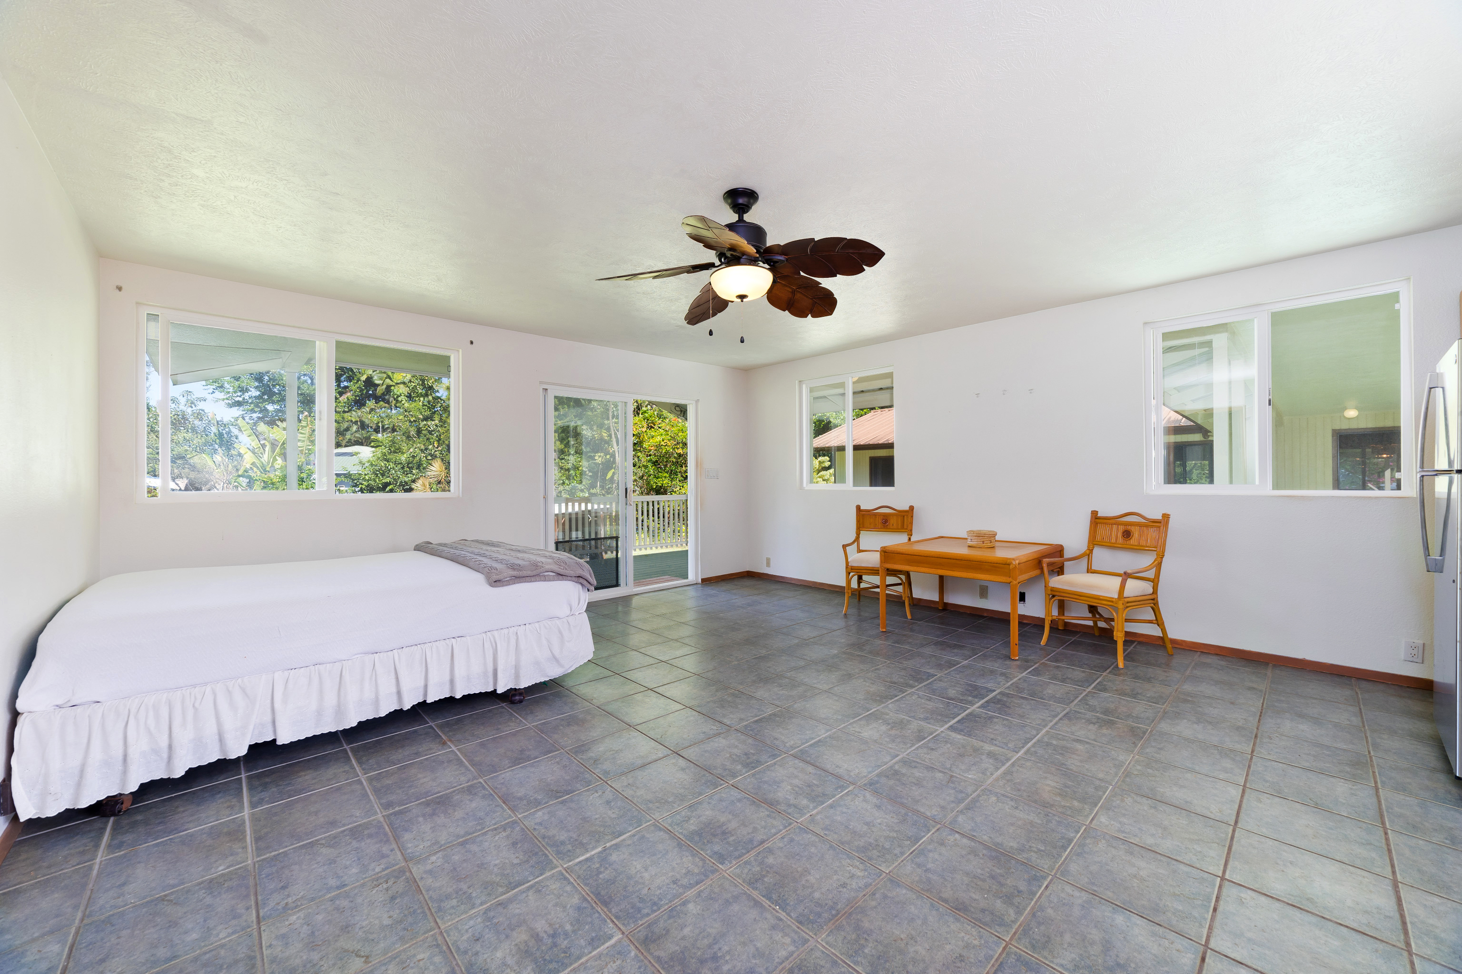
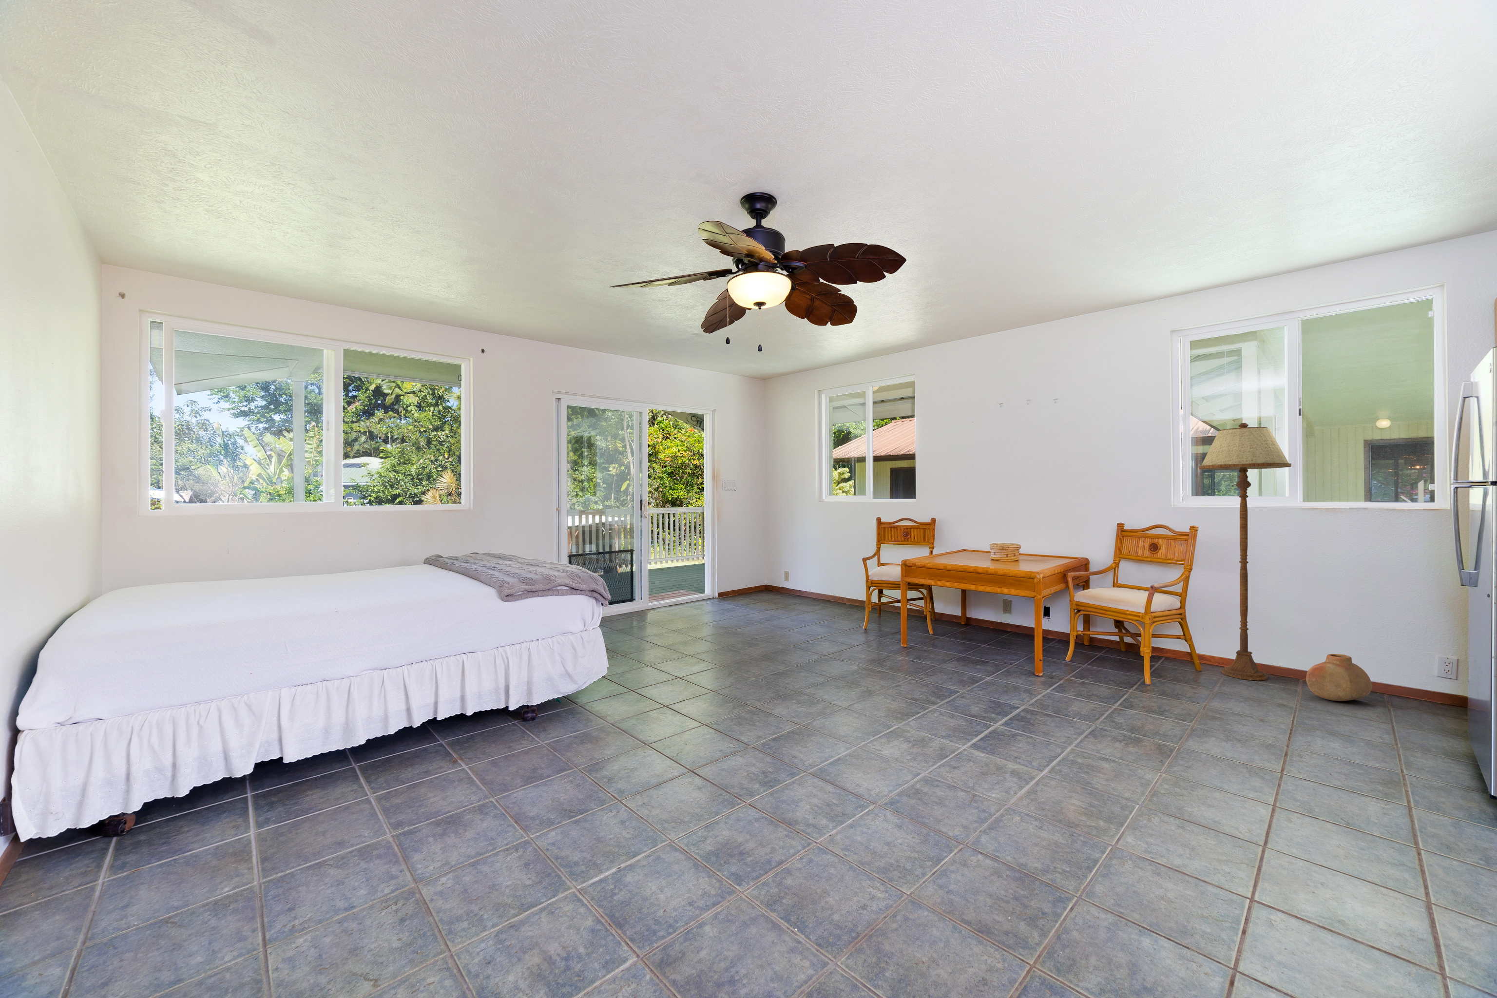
+ floor lamp [1198,422,1292,681]
+ vase [1305,654,1372,702]
